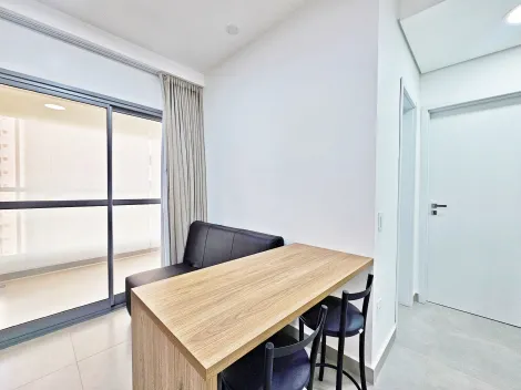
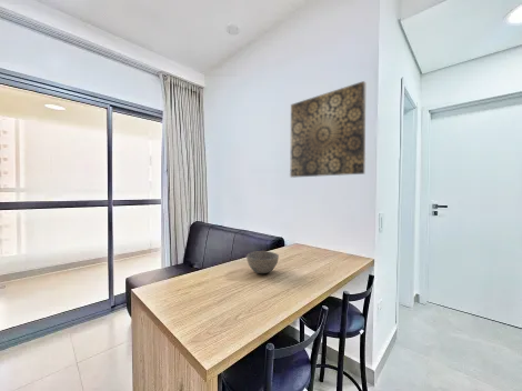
+ wall art [289,80,367,179]
+ bowl [245,250,280,274]
